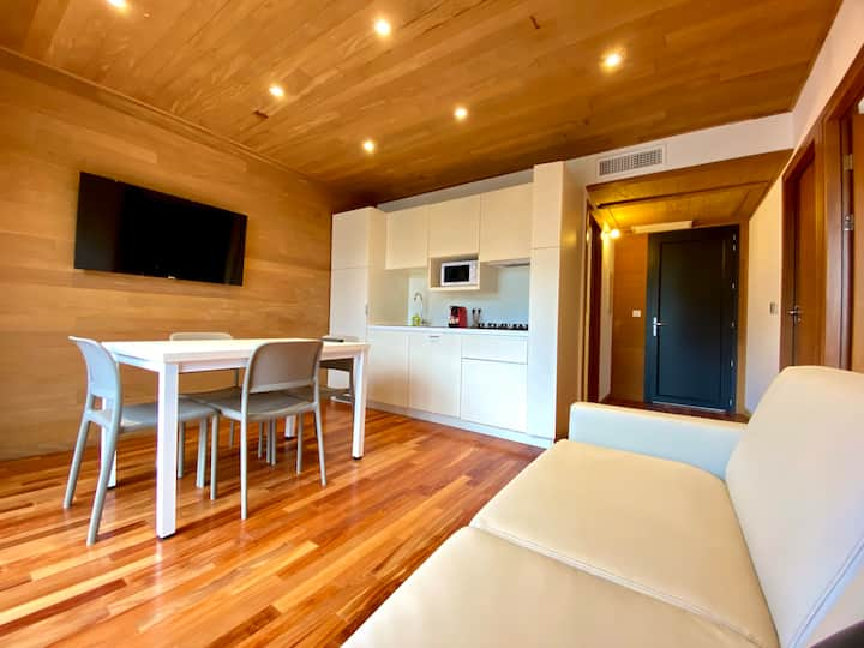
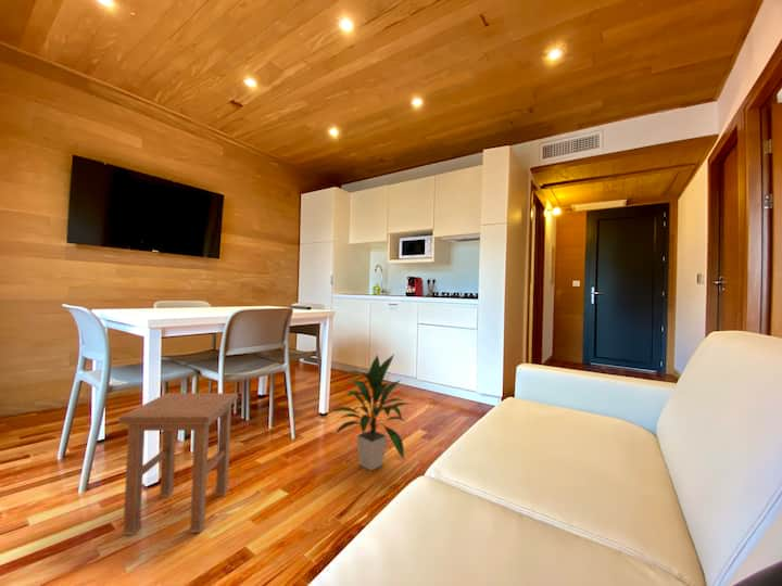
+ indoor plant [325,353,411,472]
+ stool [118,392,239,536]
